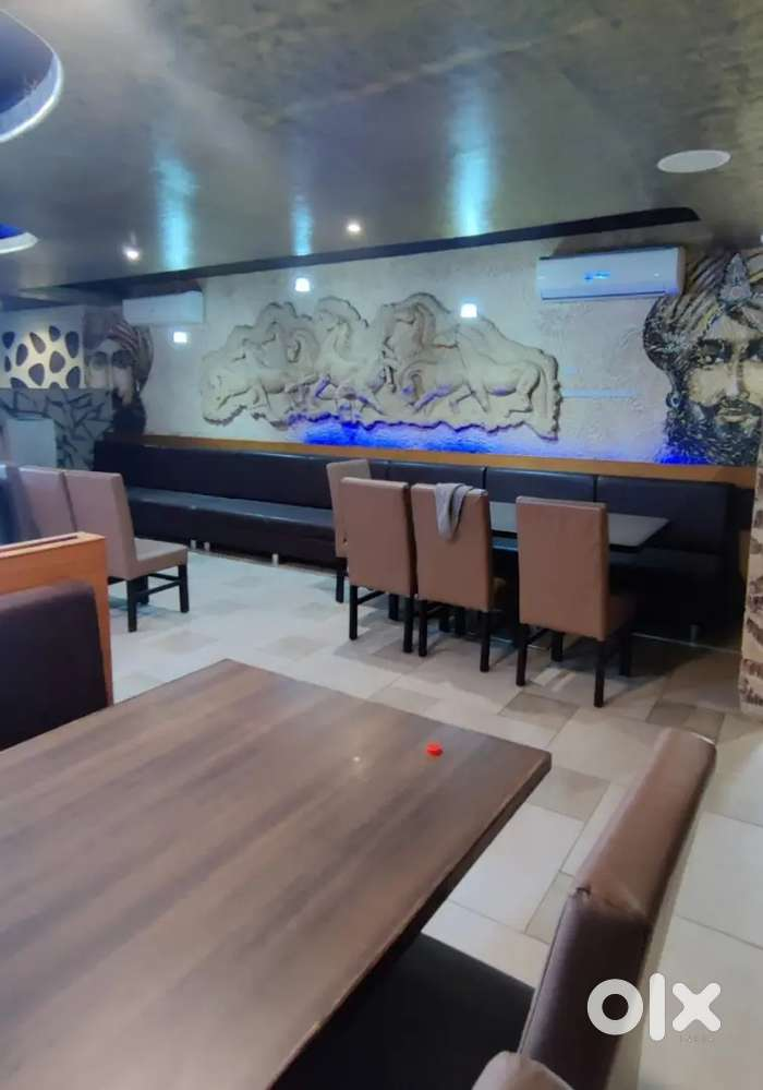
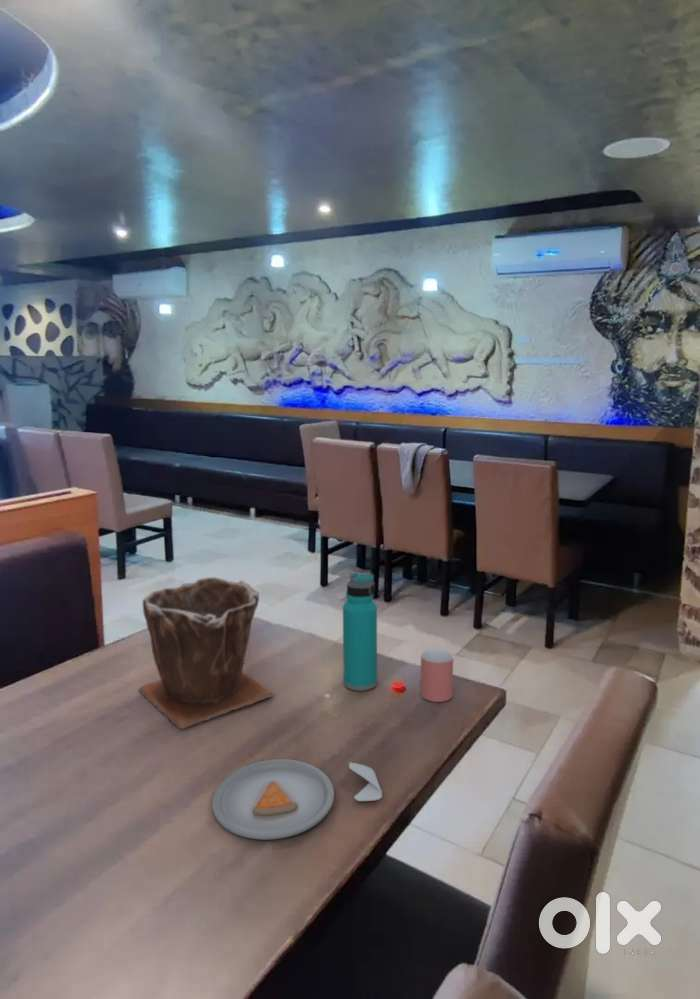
+ plant pot [138,576,275,730]
+ cup [419,648,454,703]
+ dinner plate [211,758,383,841]
+ water bottle [342,572,378,692]
